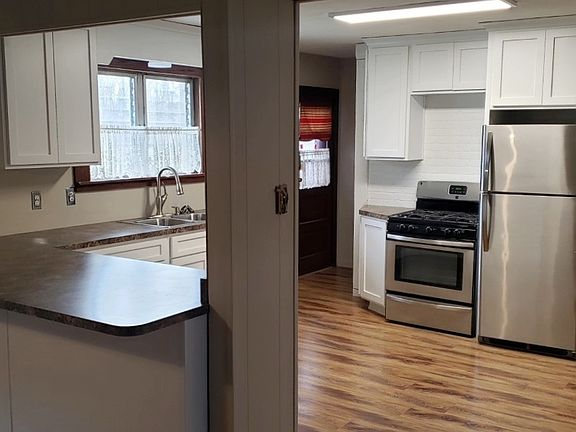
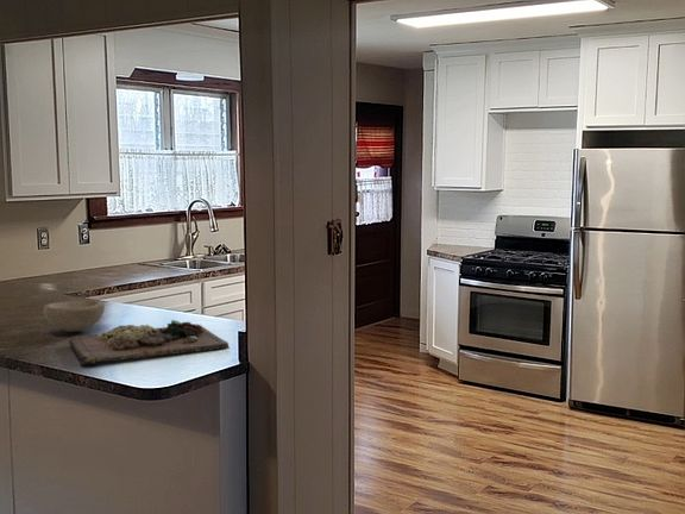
+ cutting board [68,319,231,365]
+ bowl [42,299,106,333]
